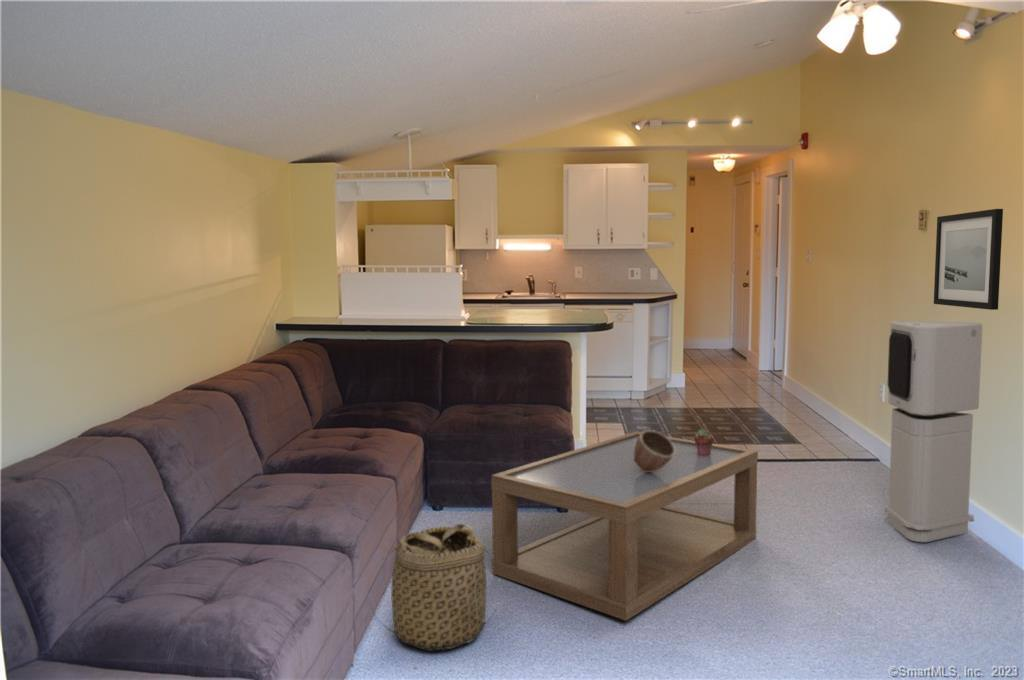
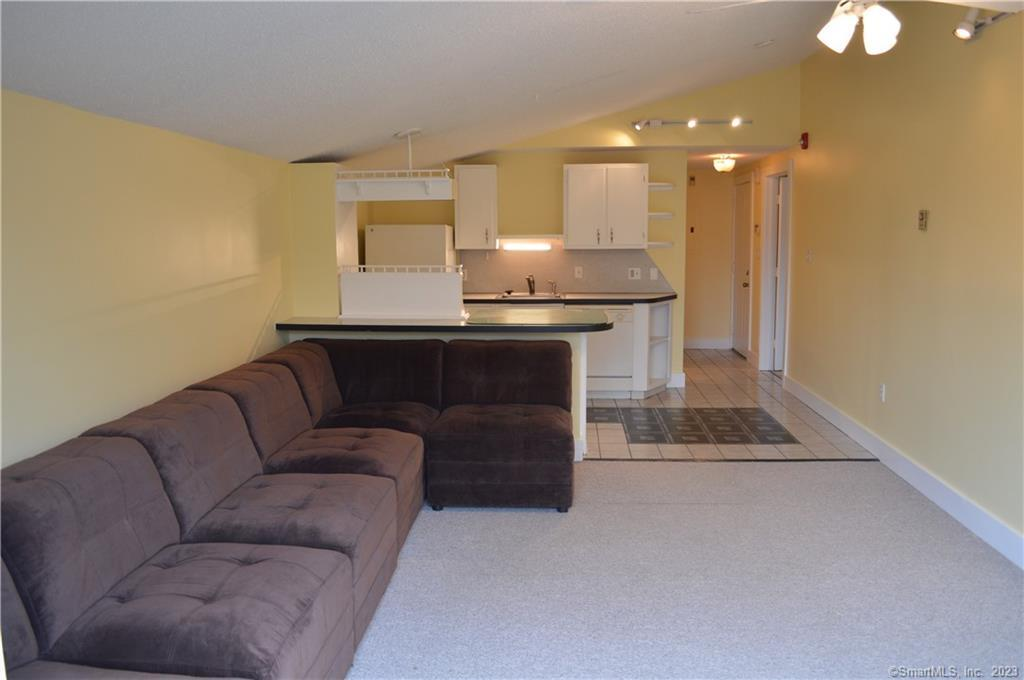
- potted succulent [693,428,715,456]
- coffee table [490,431,759,622]
- wall art [933,208,1004,311]
- air purifier [883,320,983,543]
- basket [368,523,499,651]
- decorative bowl [634,429,675,472]
